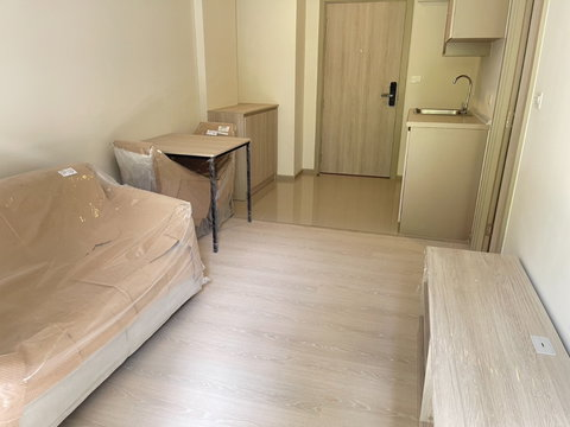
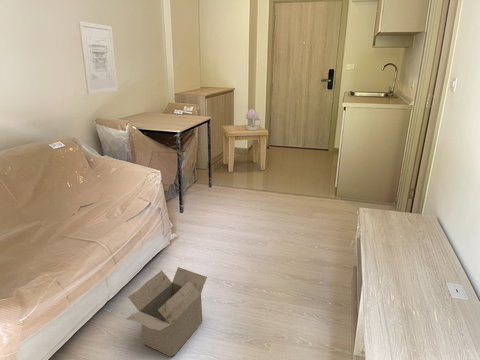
+ cardboard box [125,266,208,357]
+ wall art [77,20,119,95]
+ side table [221,124,269,173]
+ table lamp [243,108,262,130]
